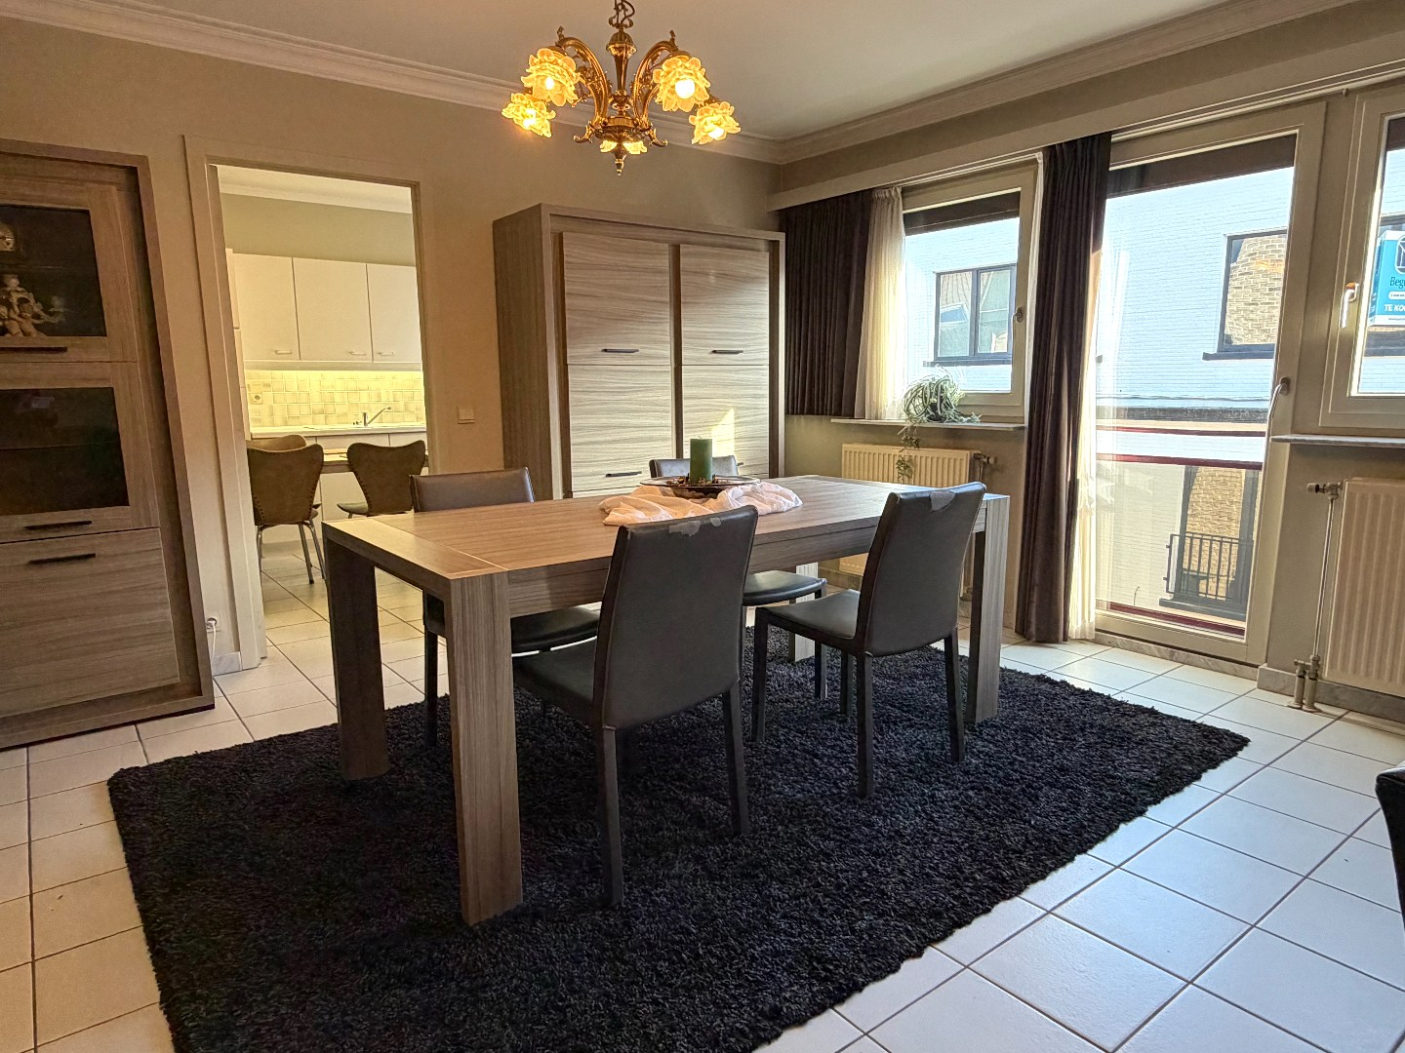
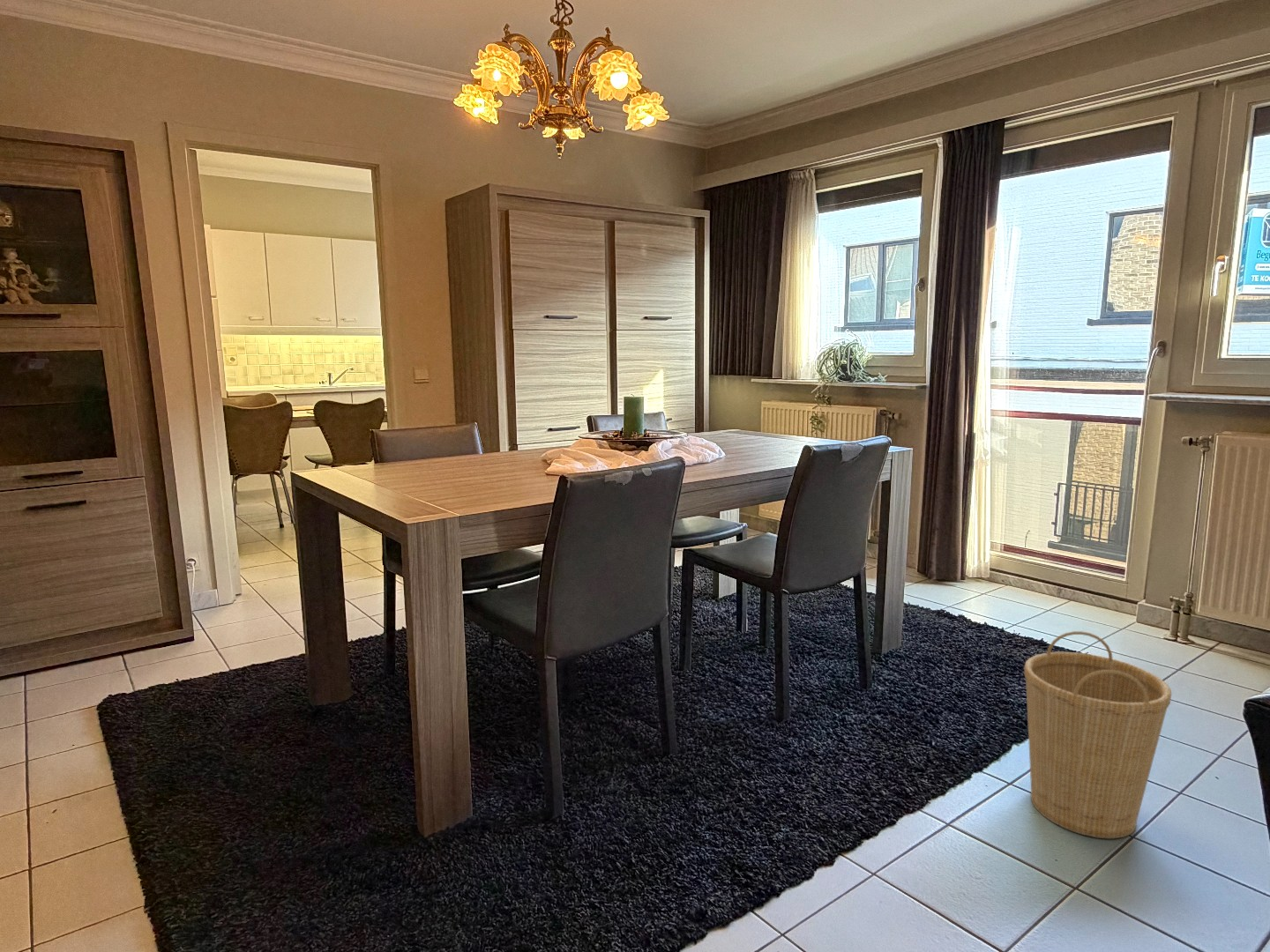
+ basket [1023,630,1172,839]
